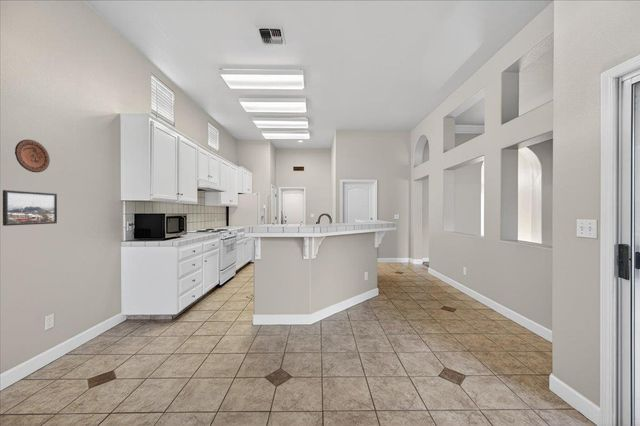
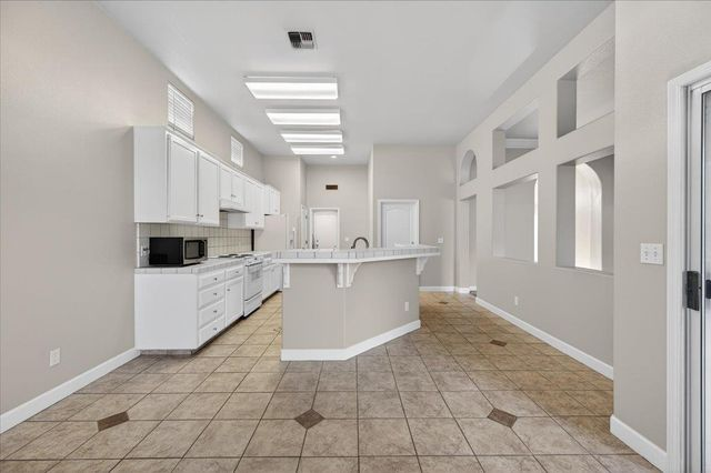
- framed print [2,189,58,227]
- decorative plate [14,139,51,173]
